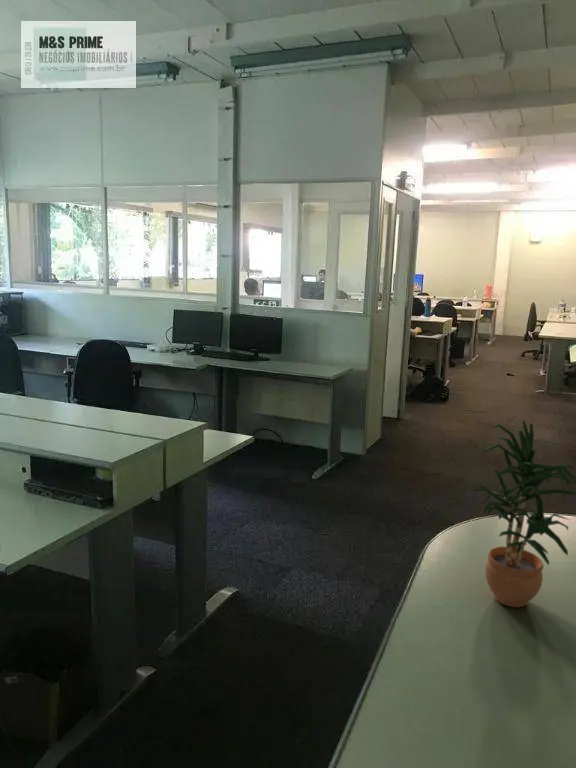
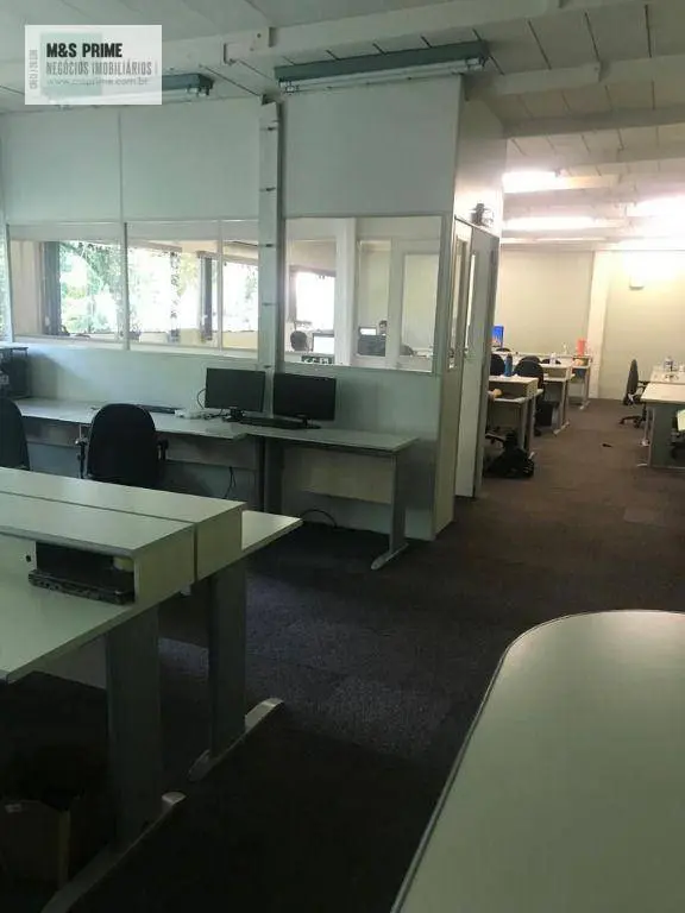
- potted plant [471,418,576,608]
